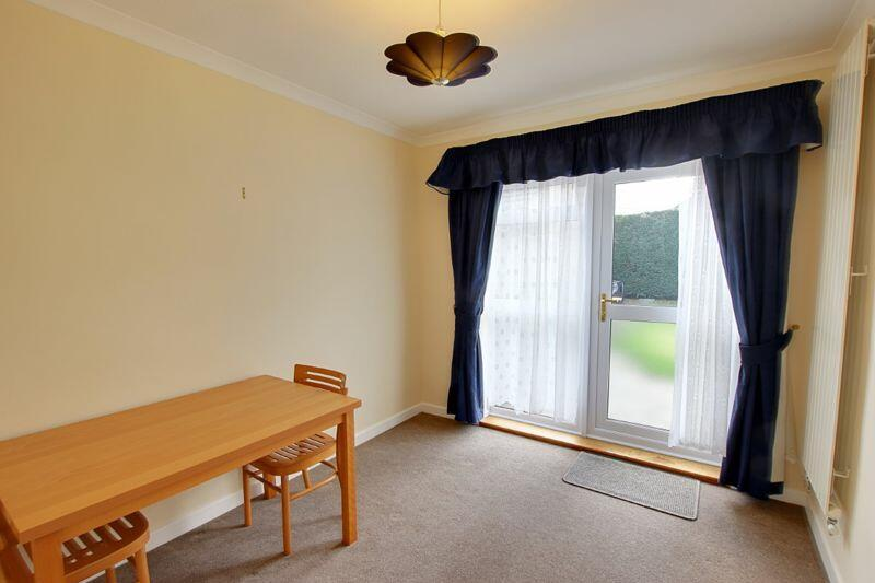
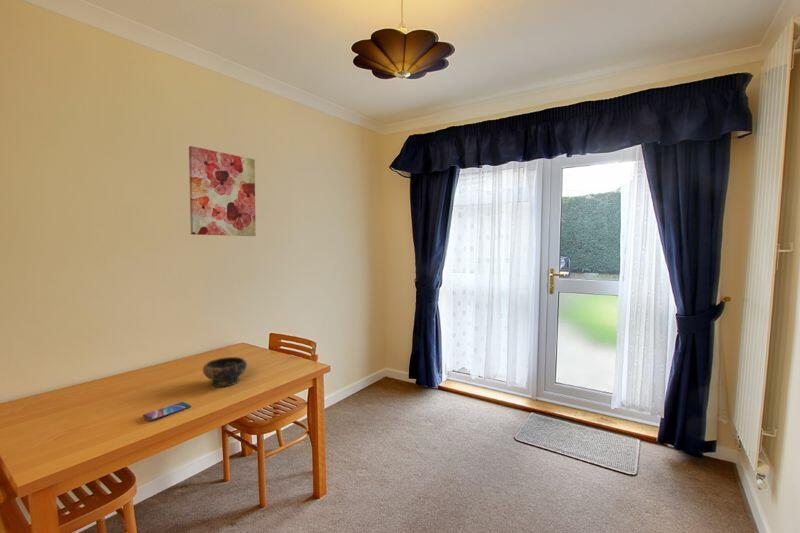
+ bowl [202,356,248,388]
+ wall art [188,145,257,237]
+ smartphone [142,401,192,422]
